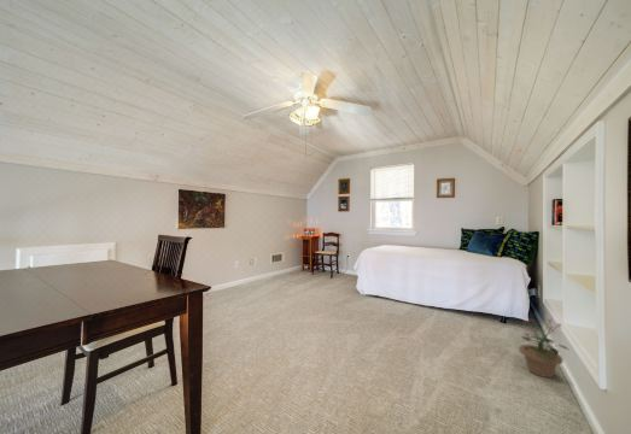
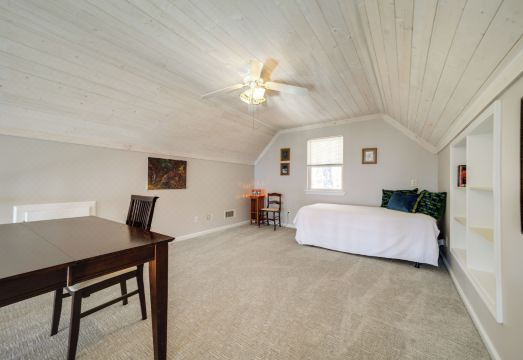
- potted plant [518,317,571,379]
